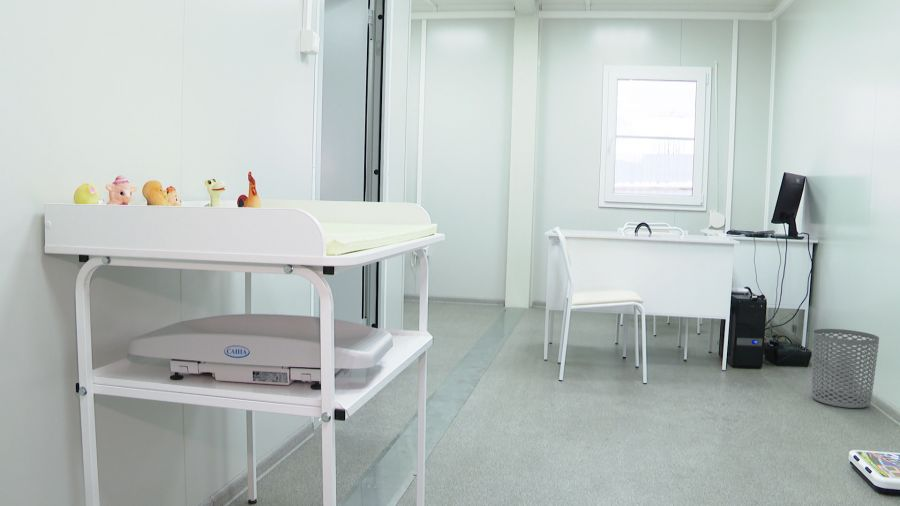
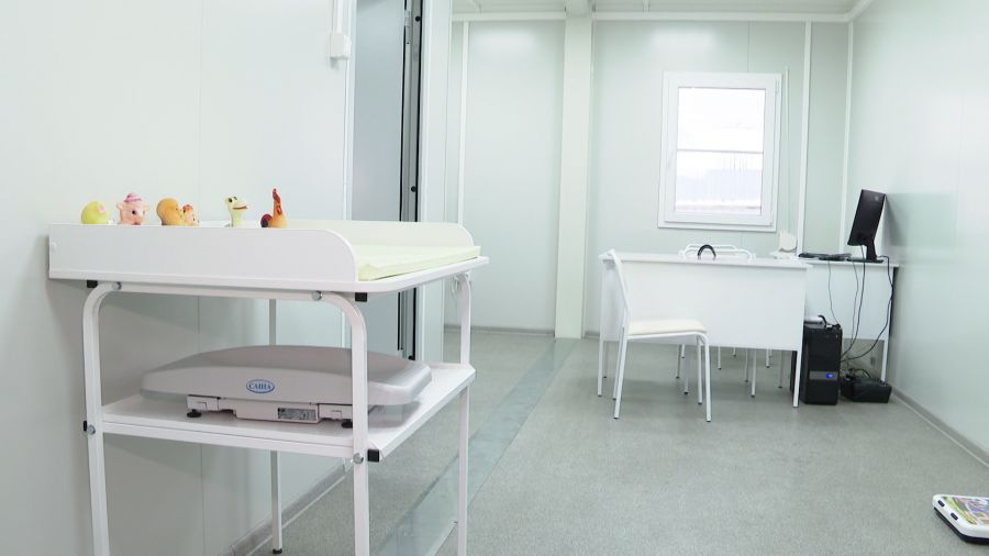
- waste bin [811,328,880,409]
